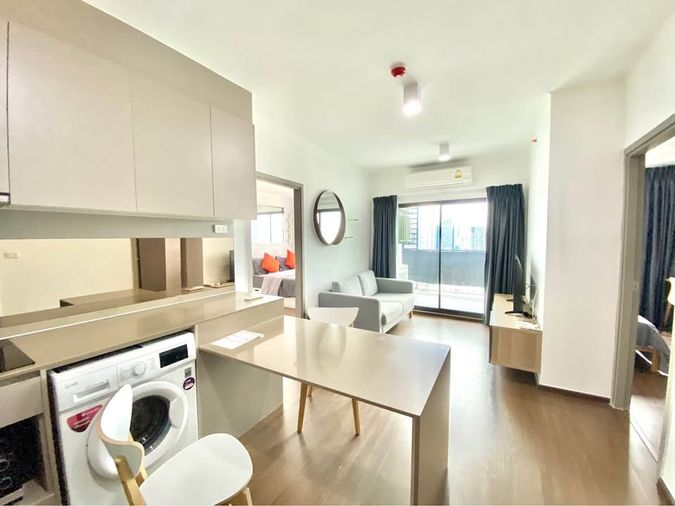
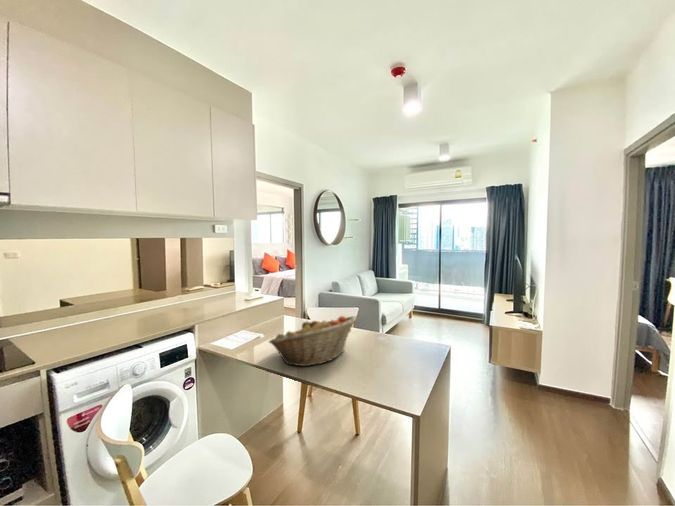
+ fruit basket [268,315,358,367]
